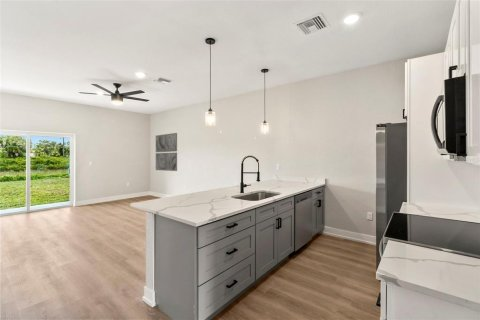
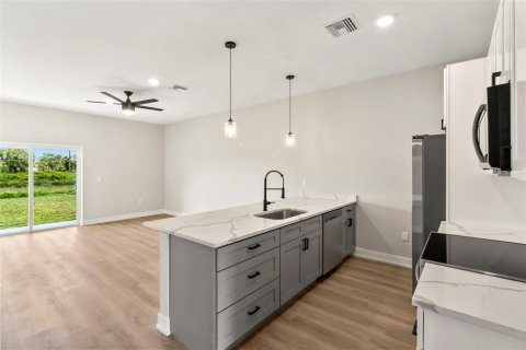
- wall art [155,132,178,172]
